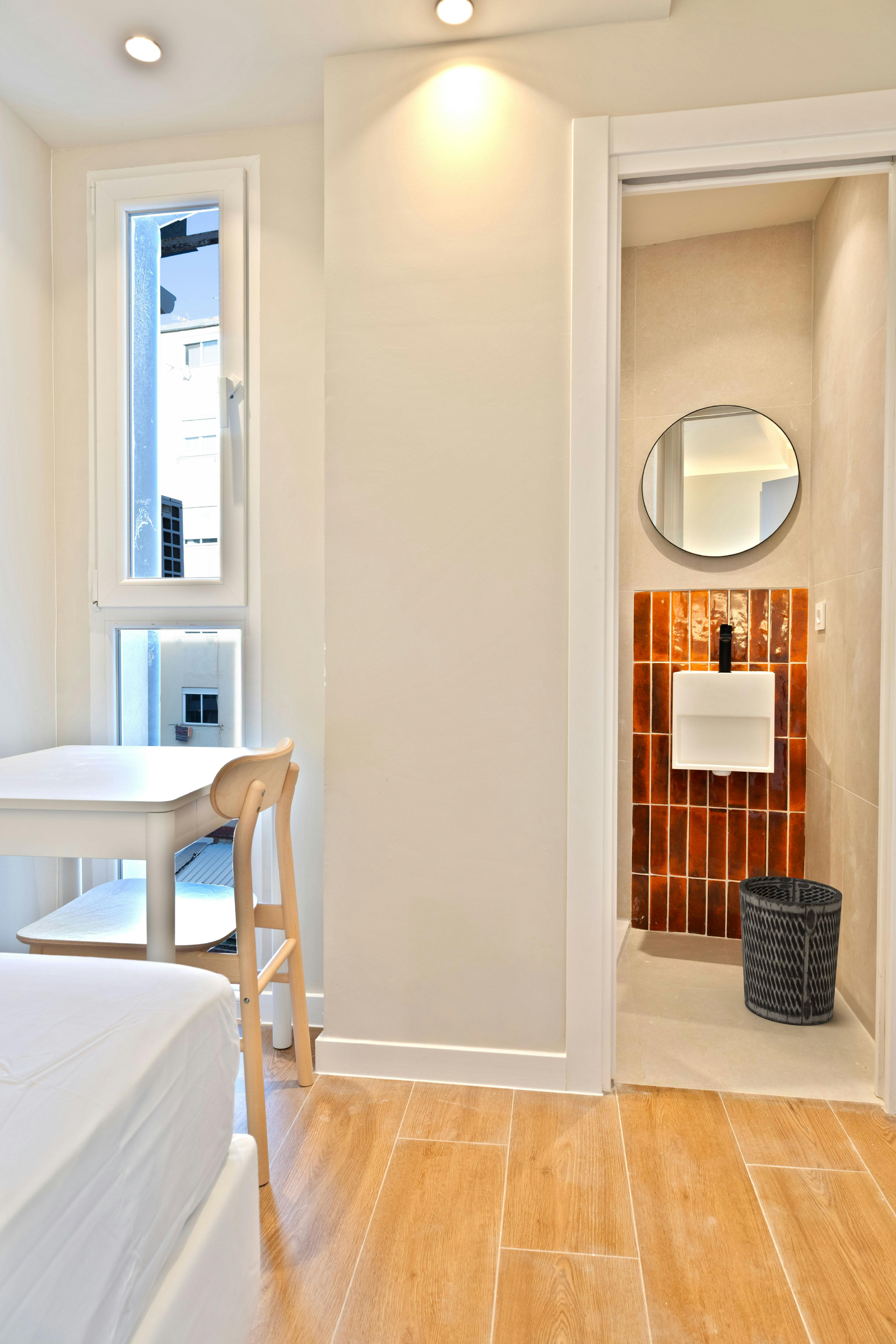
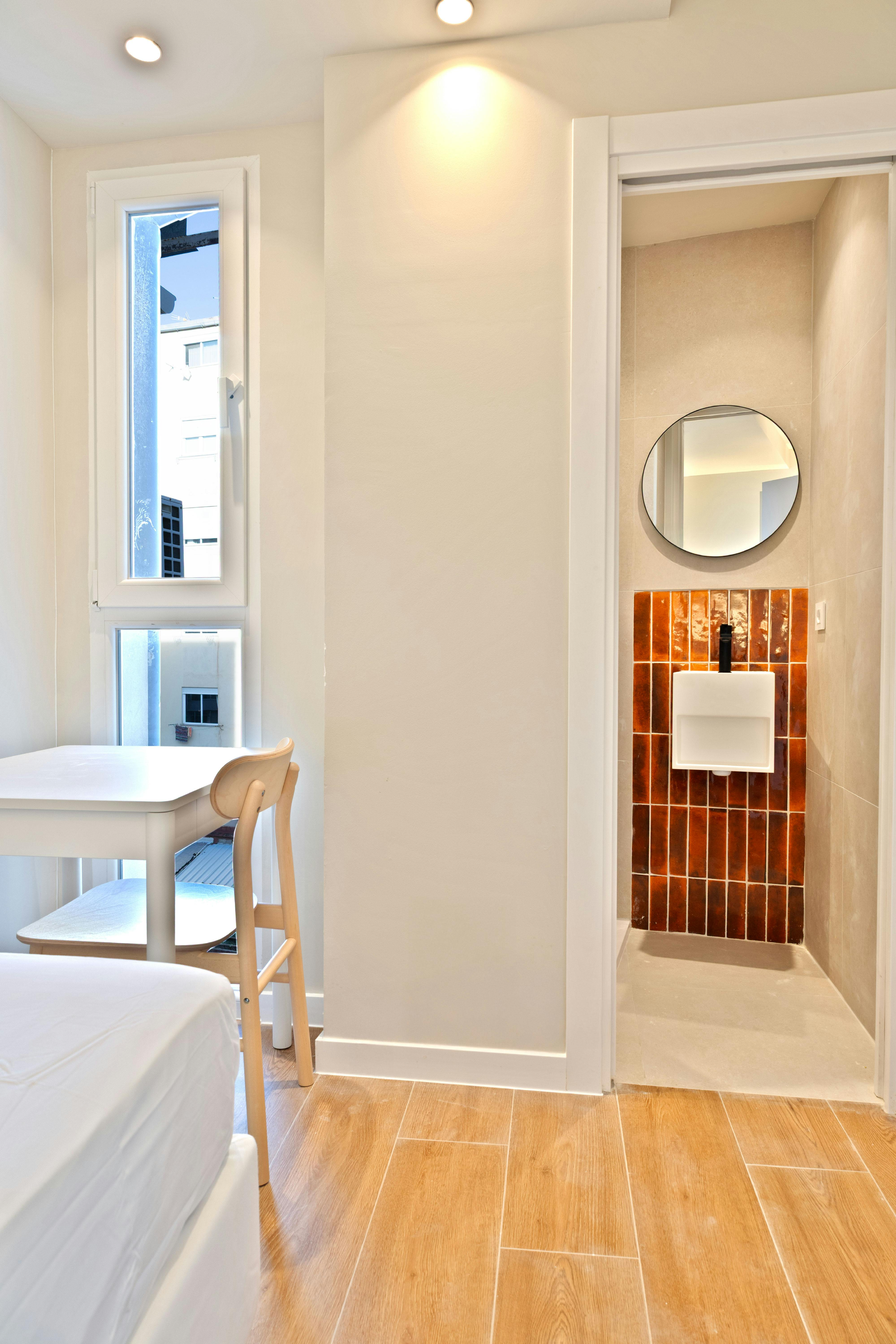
- wastebasket [739,876,843,1026]
